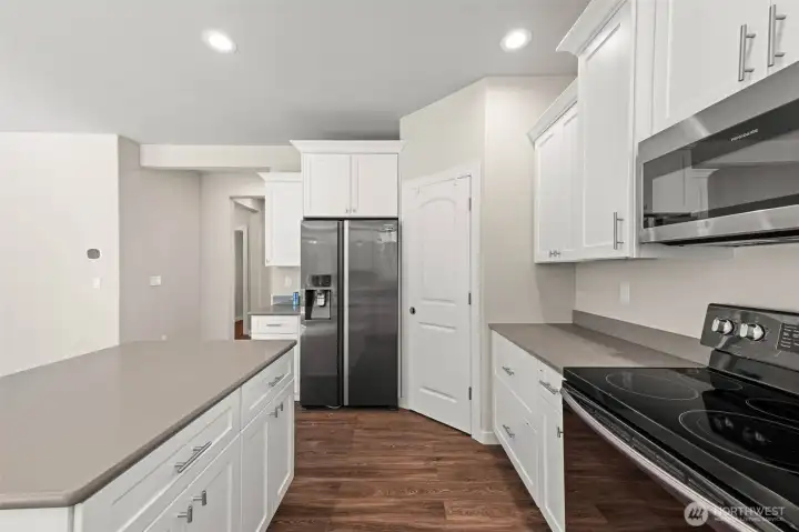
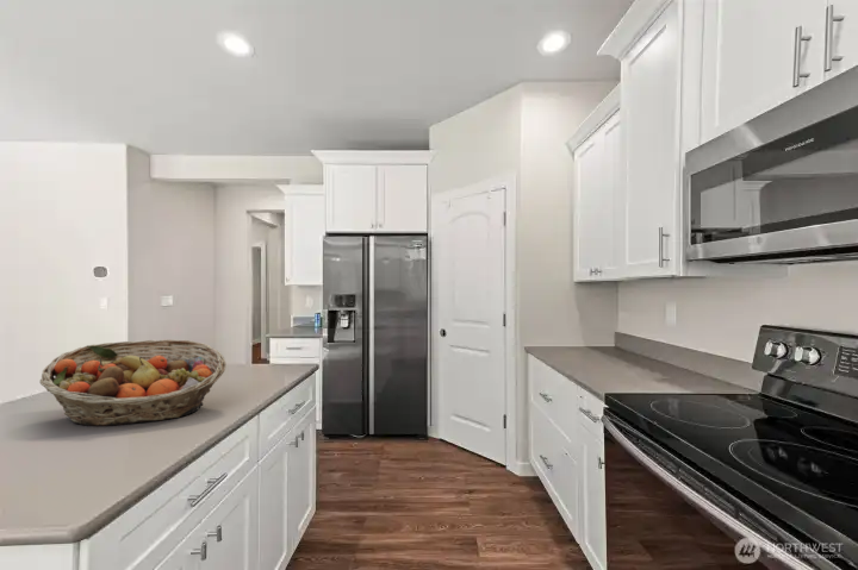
+ fruit basket [39,338,226,427]
